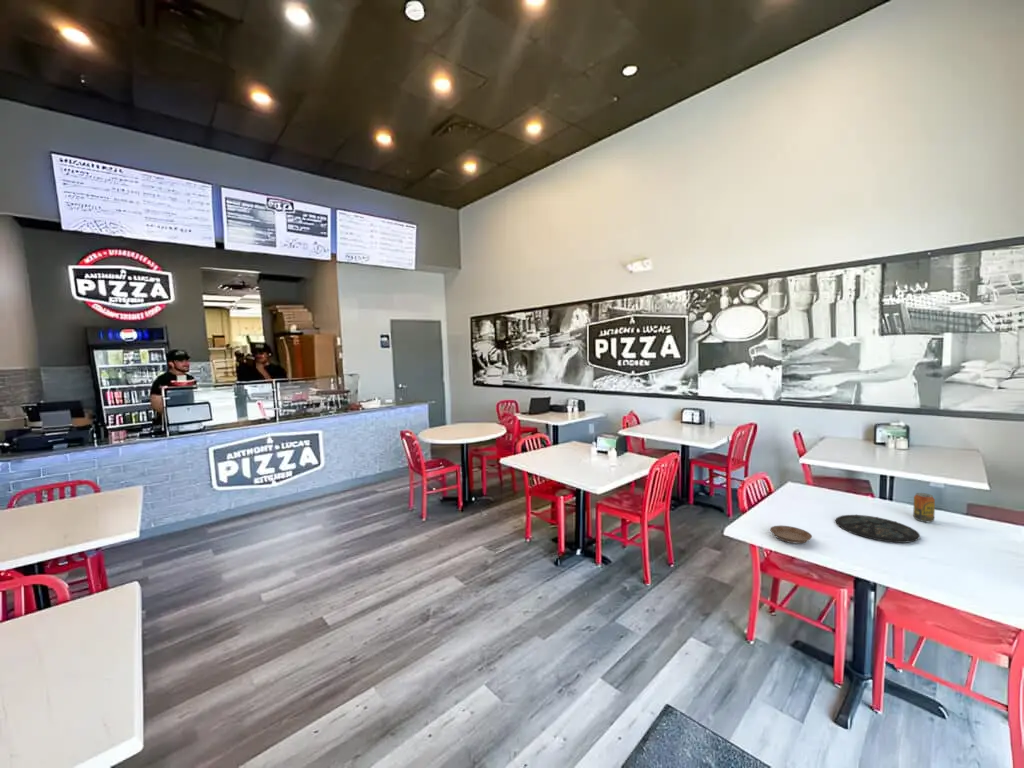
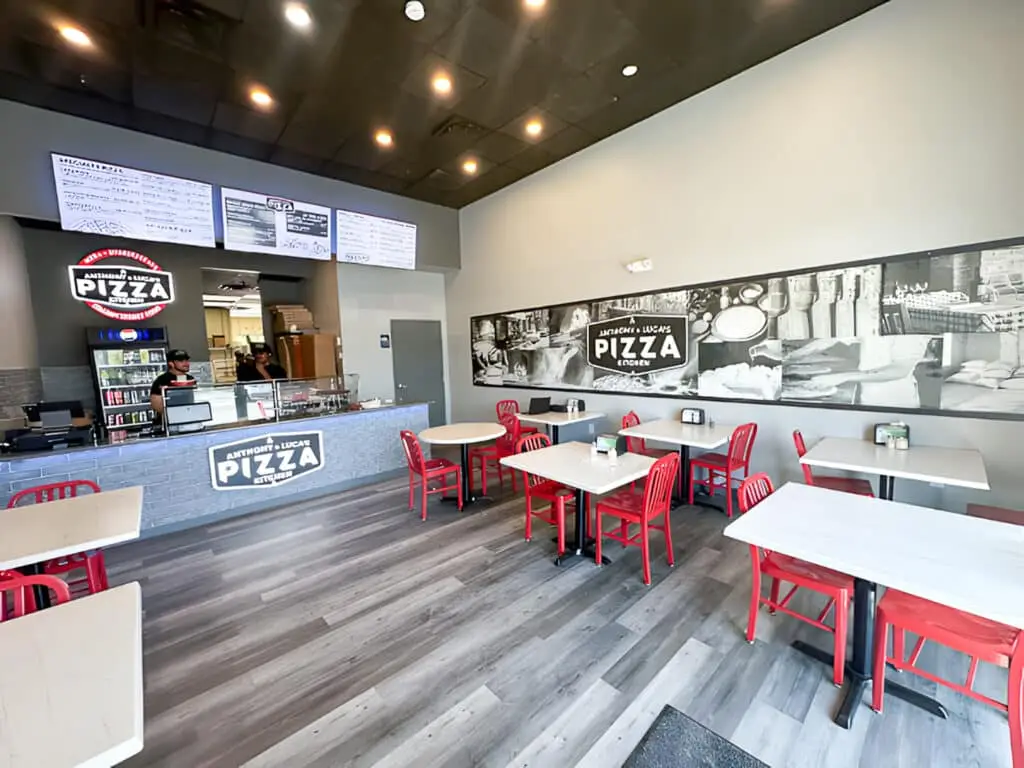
- saucer [769,525,813,545]
- plate [834,514,921,544]
- beverage can [912,492,936,523]
